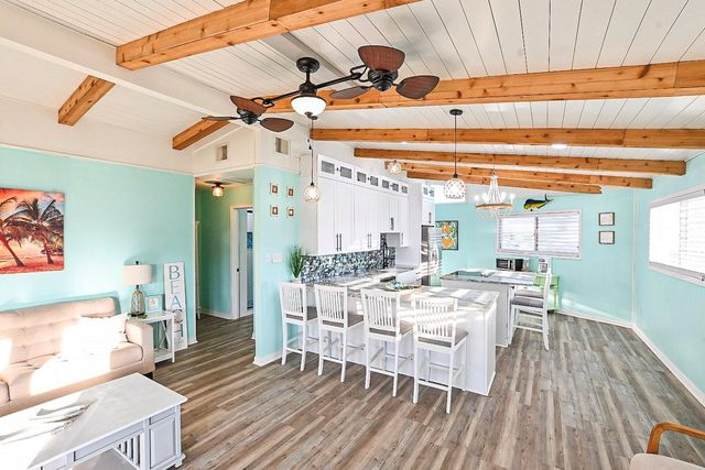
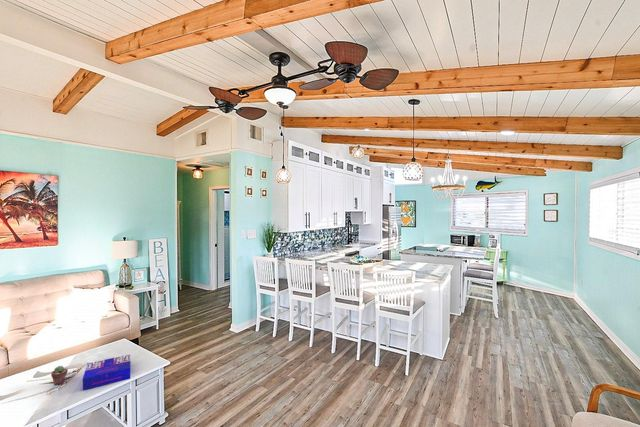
+ board game [82,353,131,391]
+ potted succulent [50,365,69,386]
